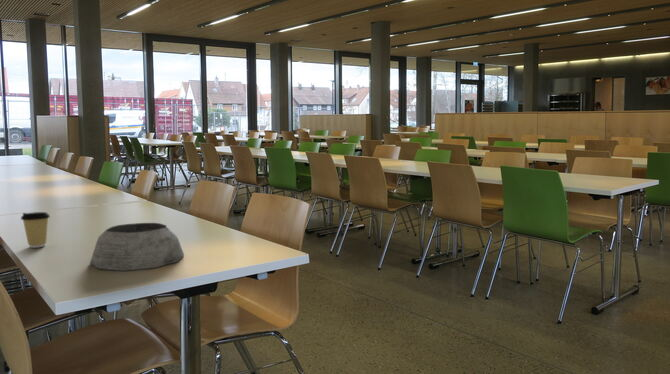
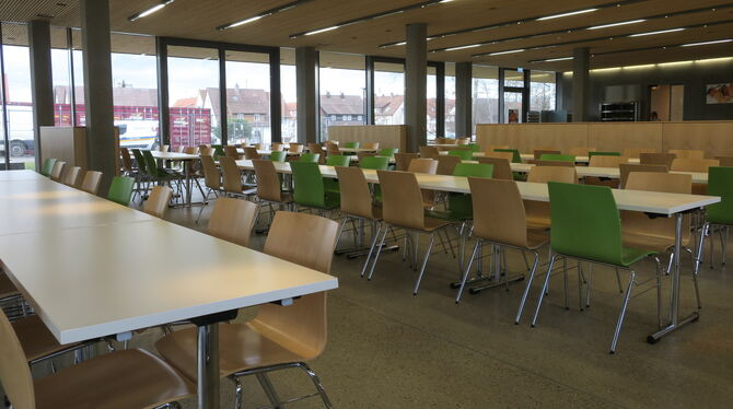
- plant pot [89,222,185,271]
- coffee cup [20,211,51,249]
